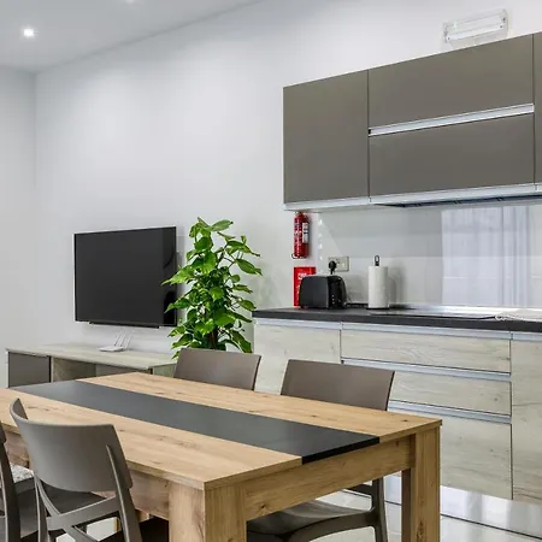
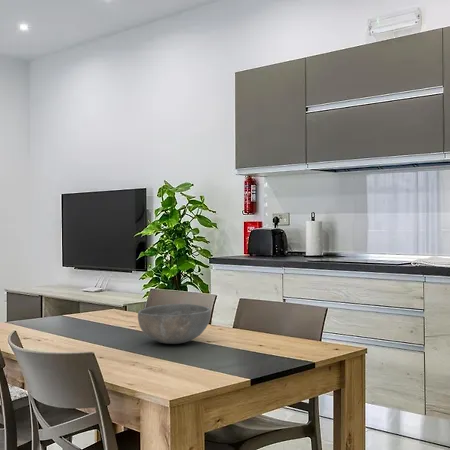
+ bowl [137,303,212,345]
